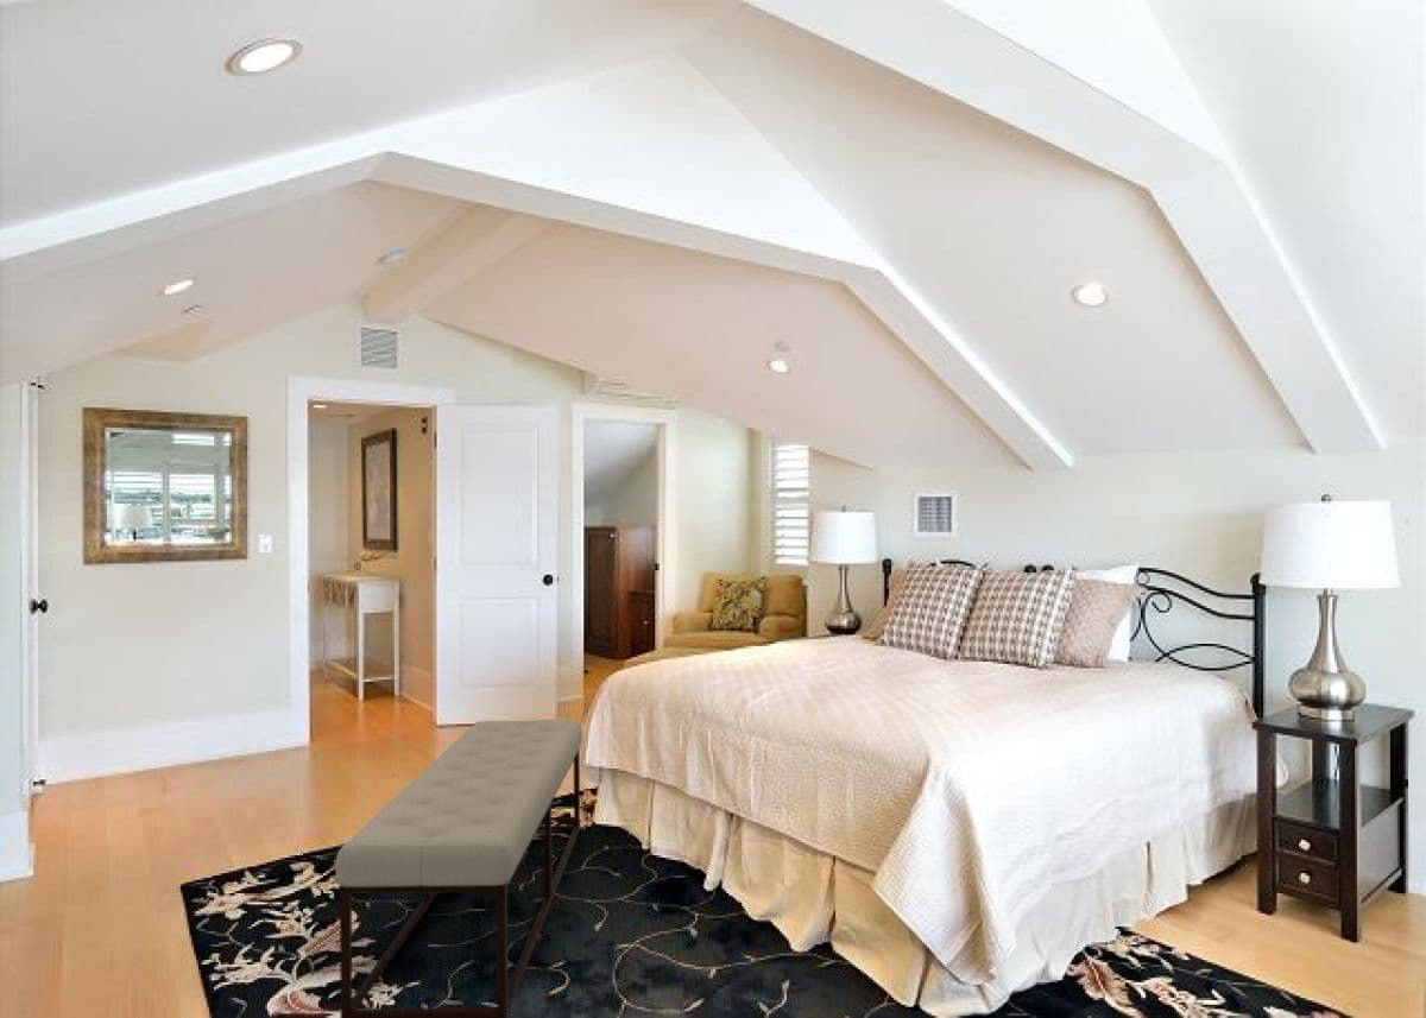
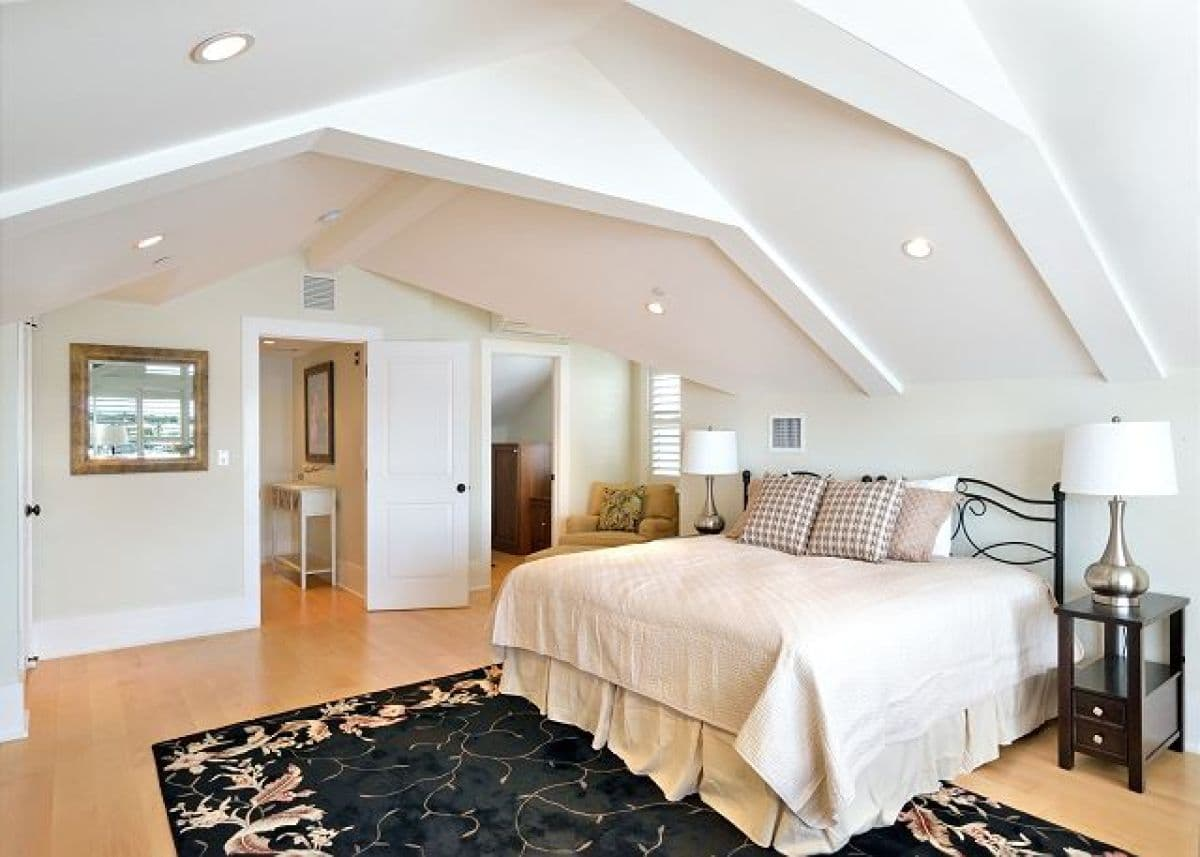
- bench [334,719,583,1018]
